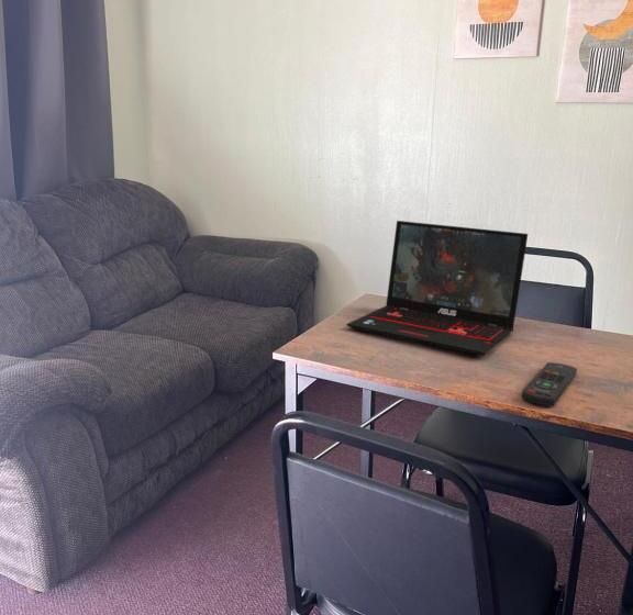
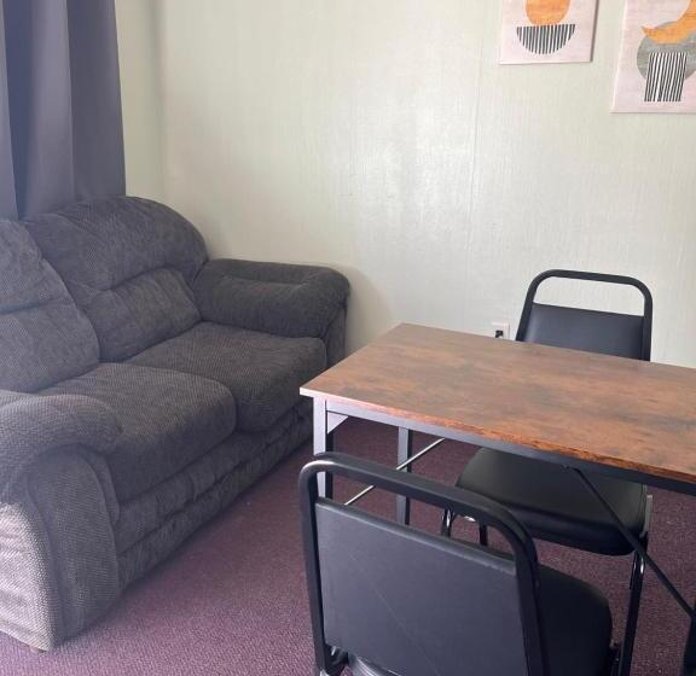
- remote control [521,361,578,406]
- laptop [346,220,529,356]
